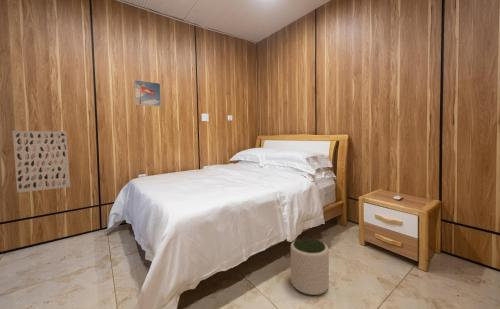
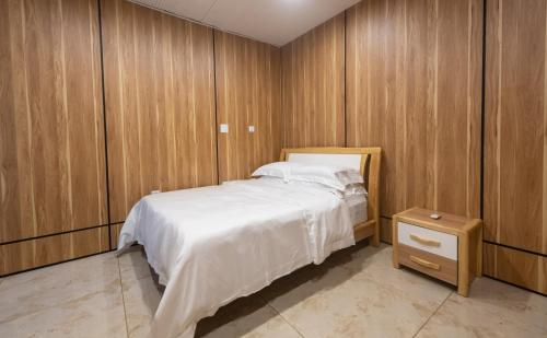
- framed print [133,79,162,108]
- wall art [12,130,71,194]
- plant pot [290,237,330,296]
